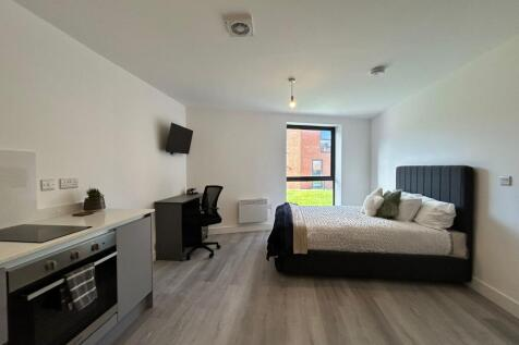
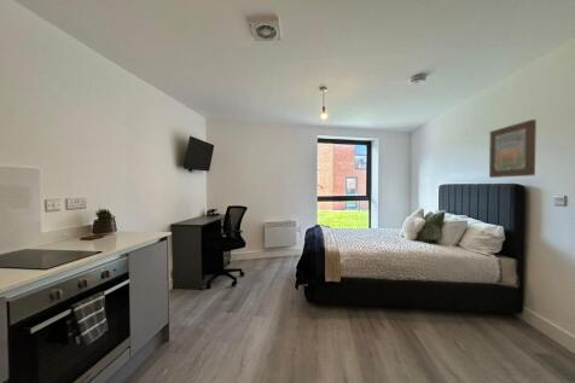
+ wall art [488,118,538,179]
